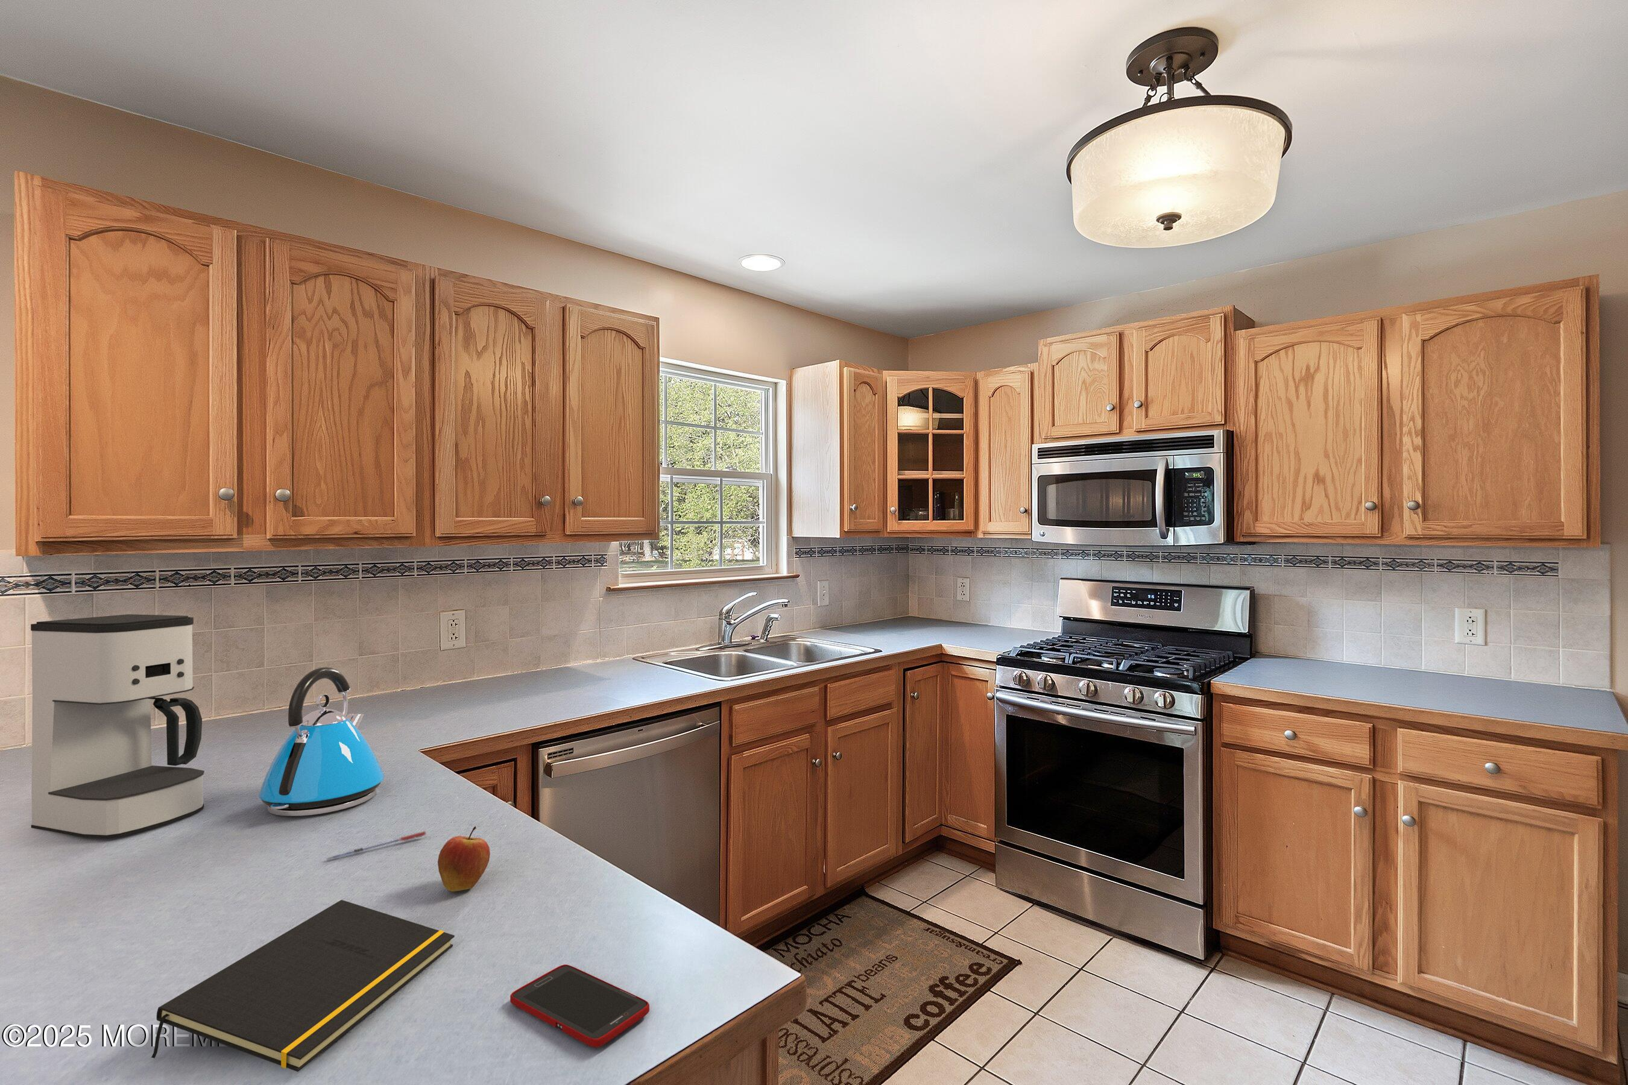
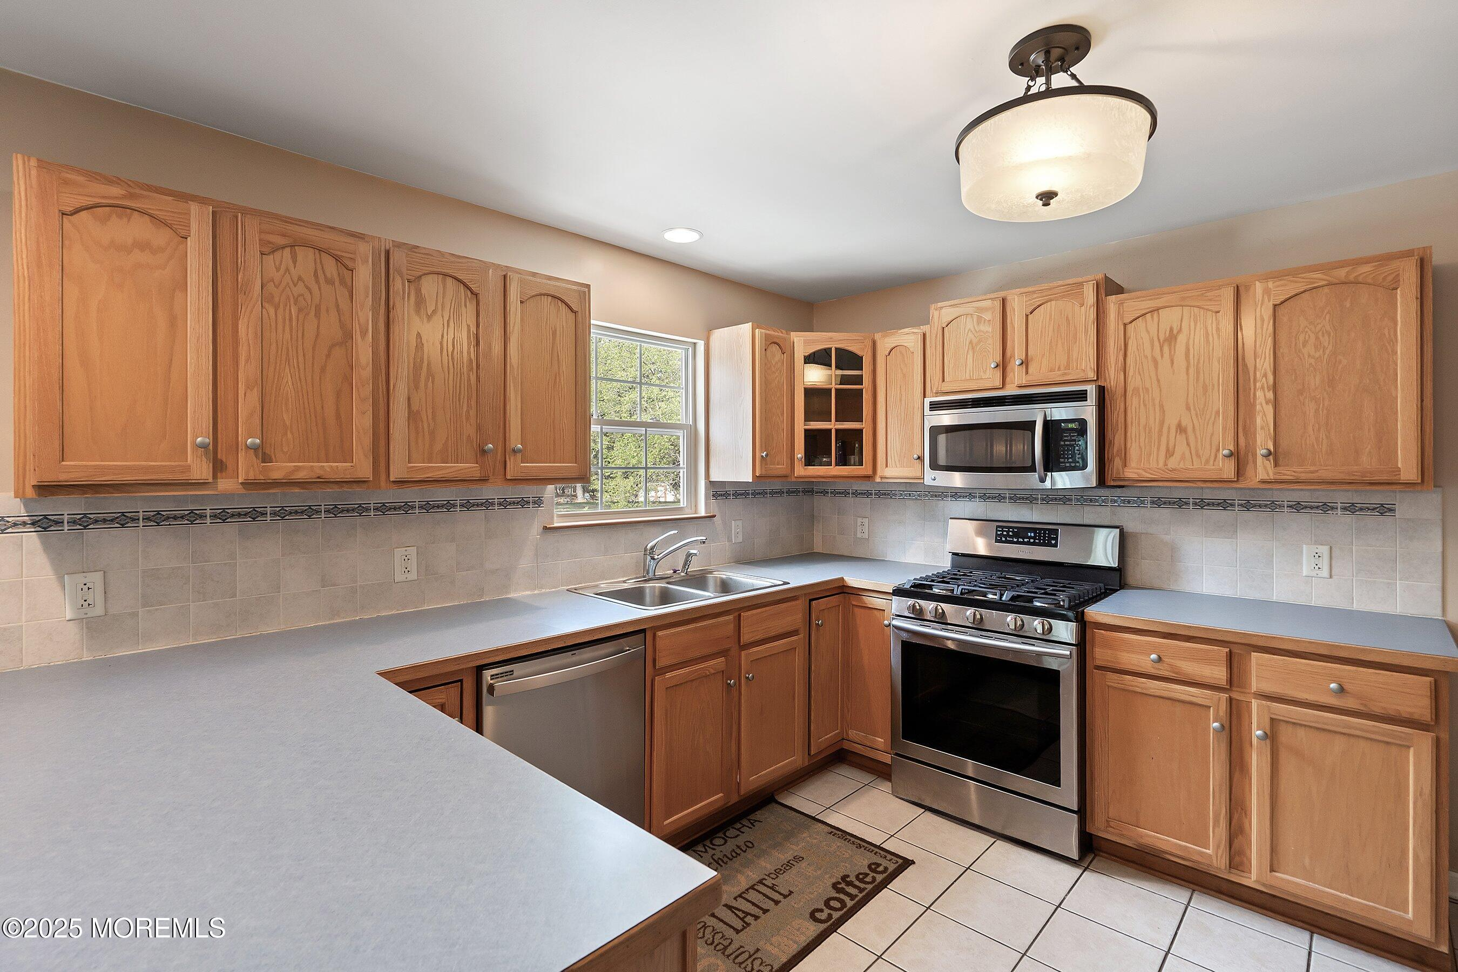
- cell phone [510,964,650,1049]
- coffee maker [30,614,205,839]
- fruit [437,826,491,892]
- kettle [258,667,385,816]
- pen [326,831,426,861]
- notepad [150,900,455,1073]
